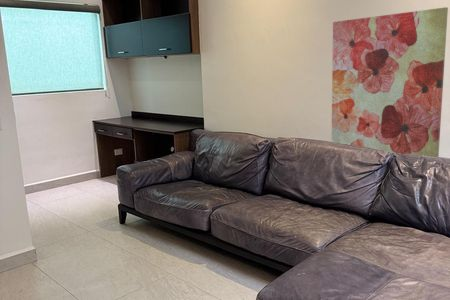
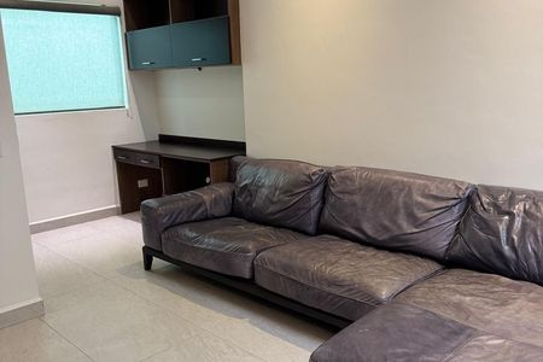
- wall art [330,6,449,158]
